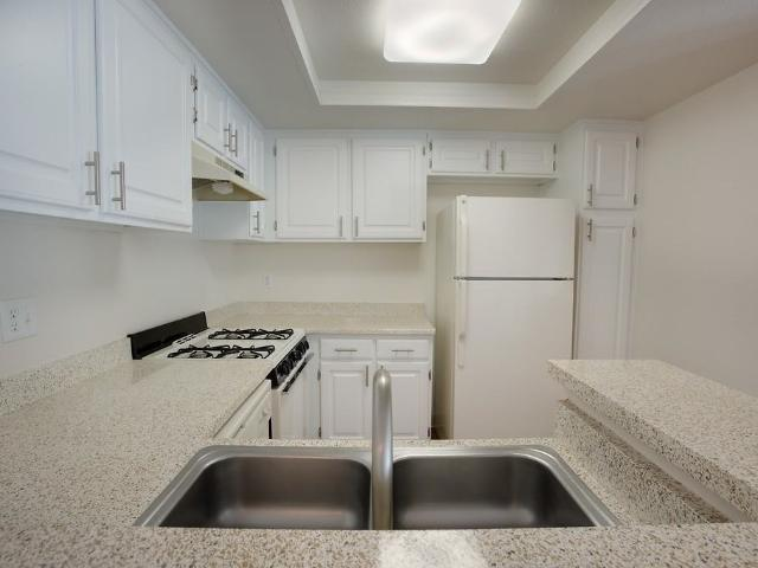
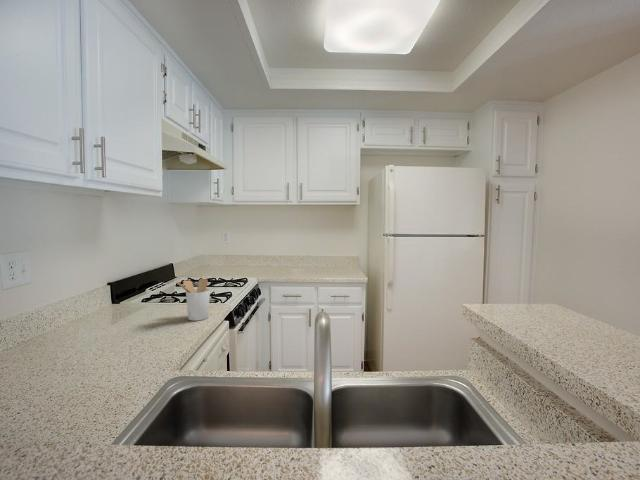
+ utensil holder [174,277,211,322]
